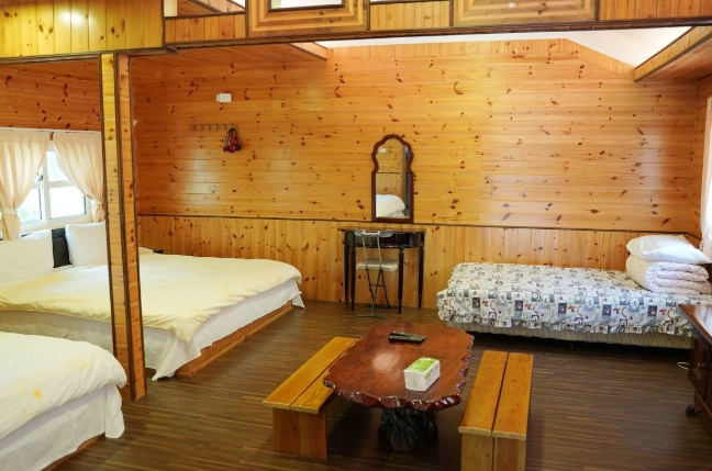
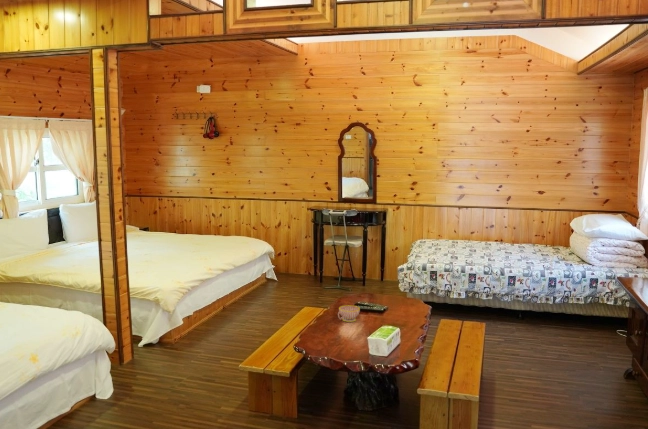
+ teacup [337,304,361,323]
